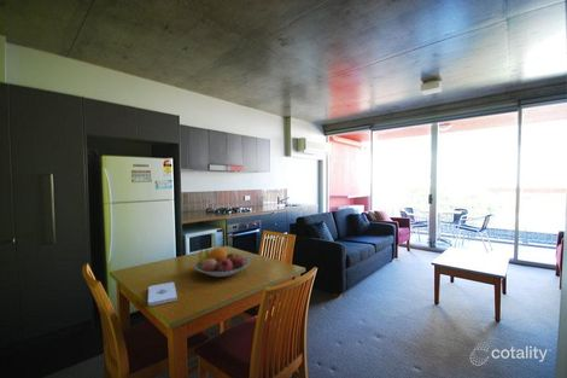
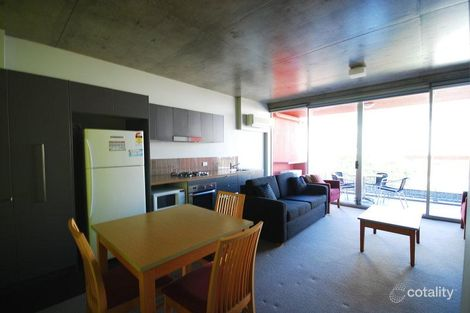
- fruit bowl [193,246,251,278]
- notepad [147,281,179,307]
